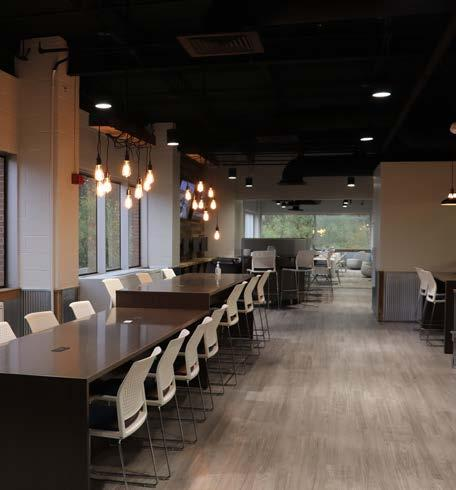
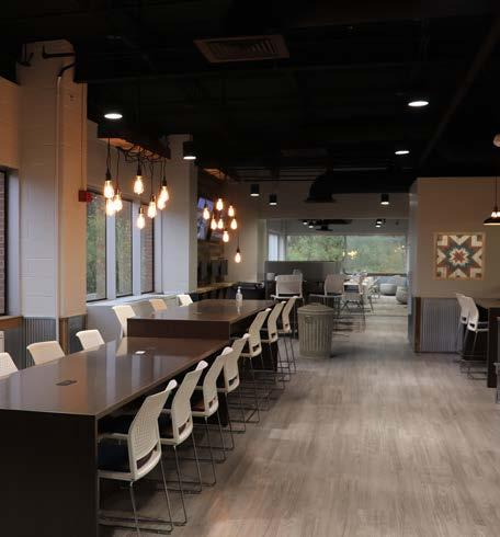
+ wall art [432,231,487,282]
+ trash can [296,302,336,359]
